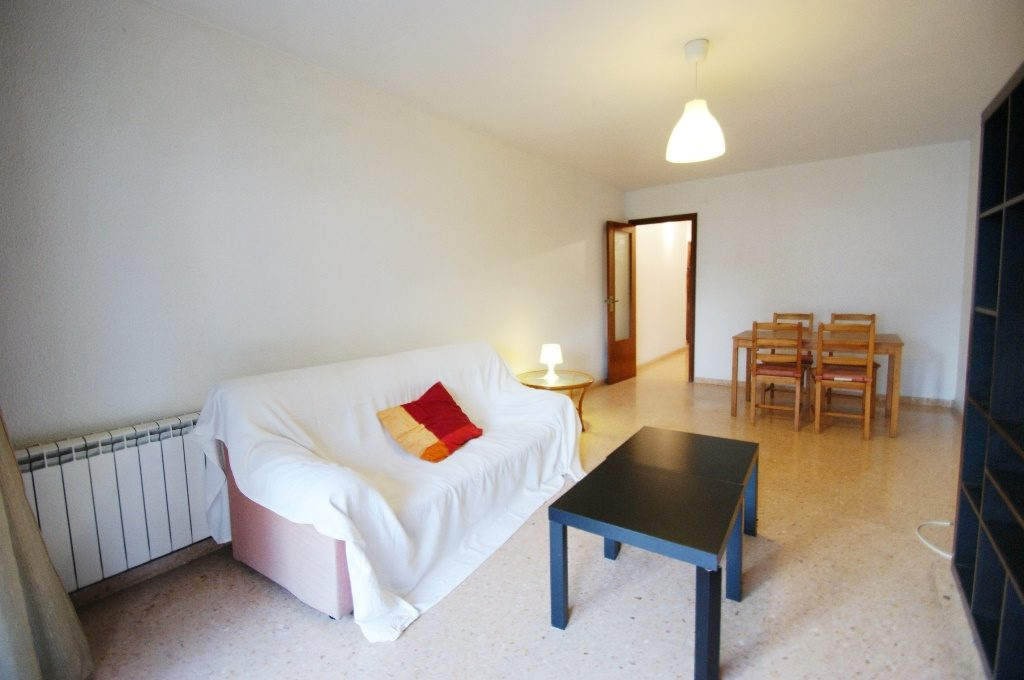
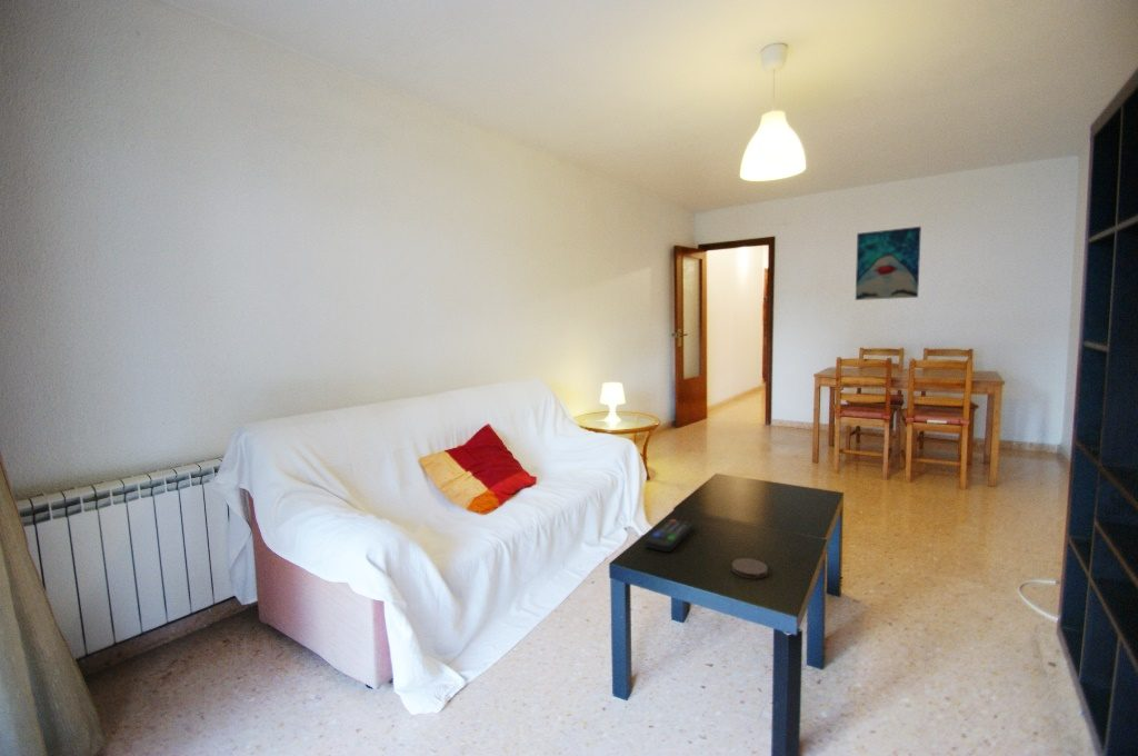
+ wall art [855,226,922,301]
+ remote control [643,518,693,554]
+ coaster [731,557,769,579]
